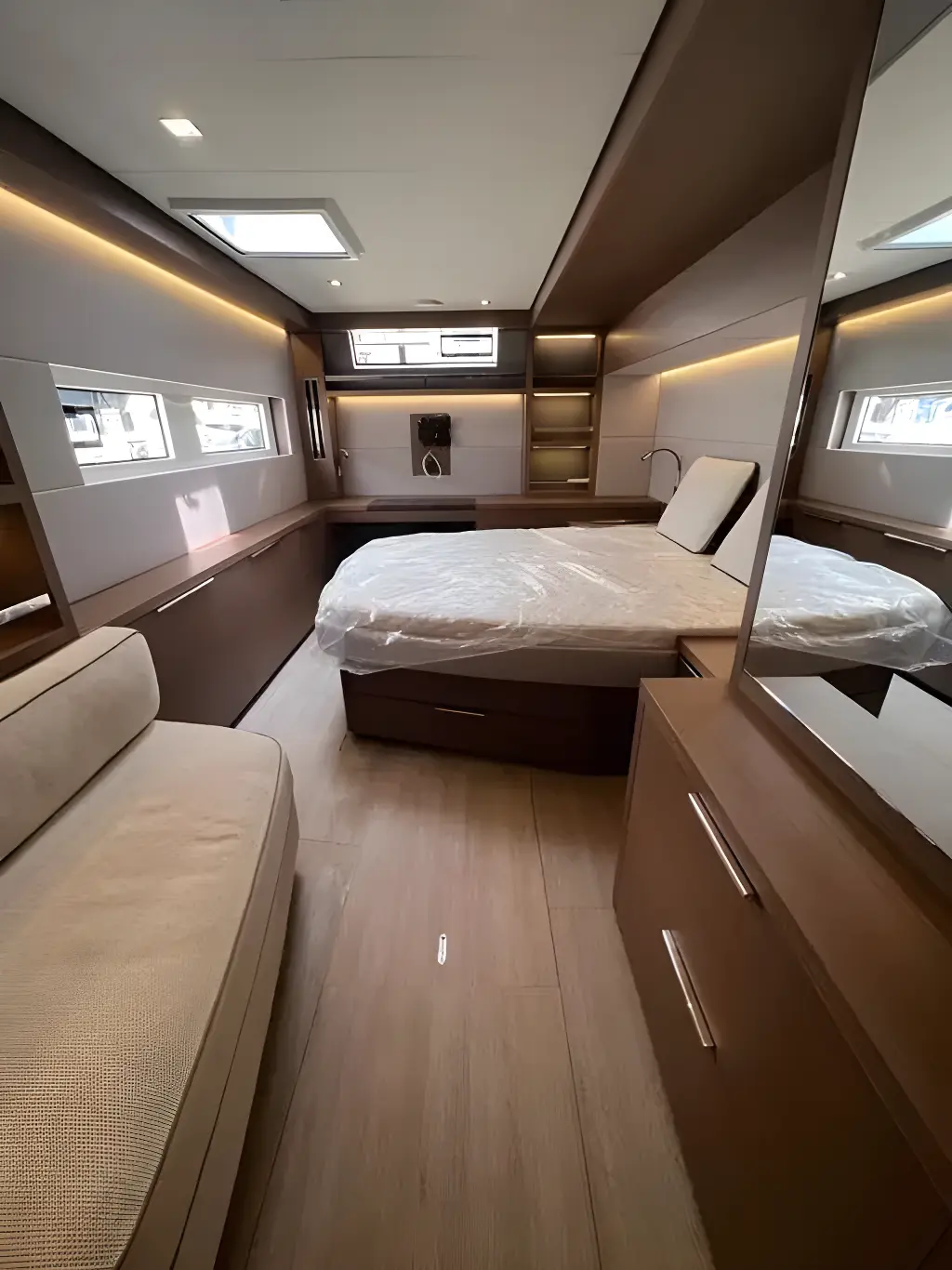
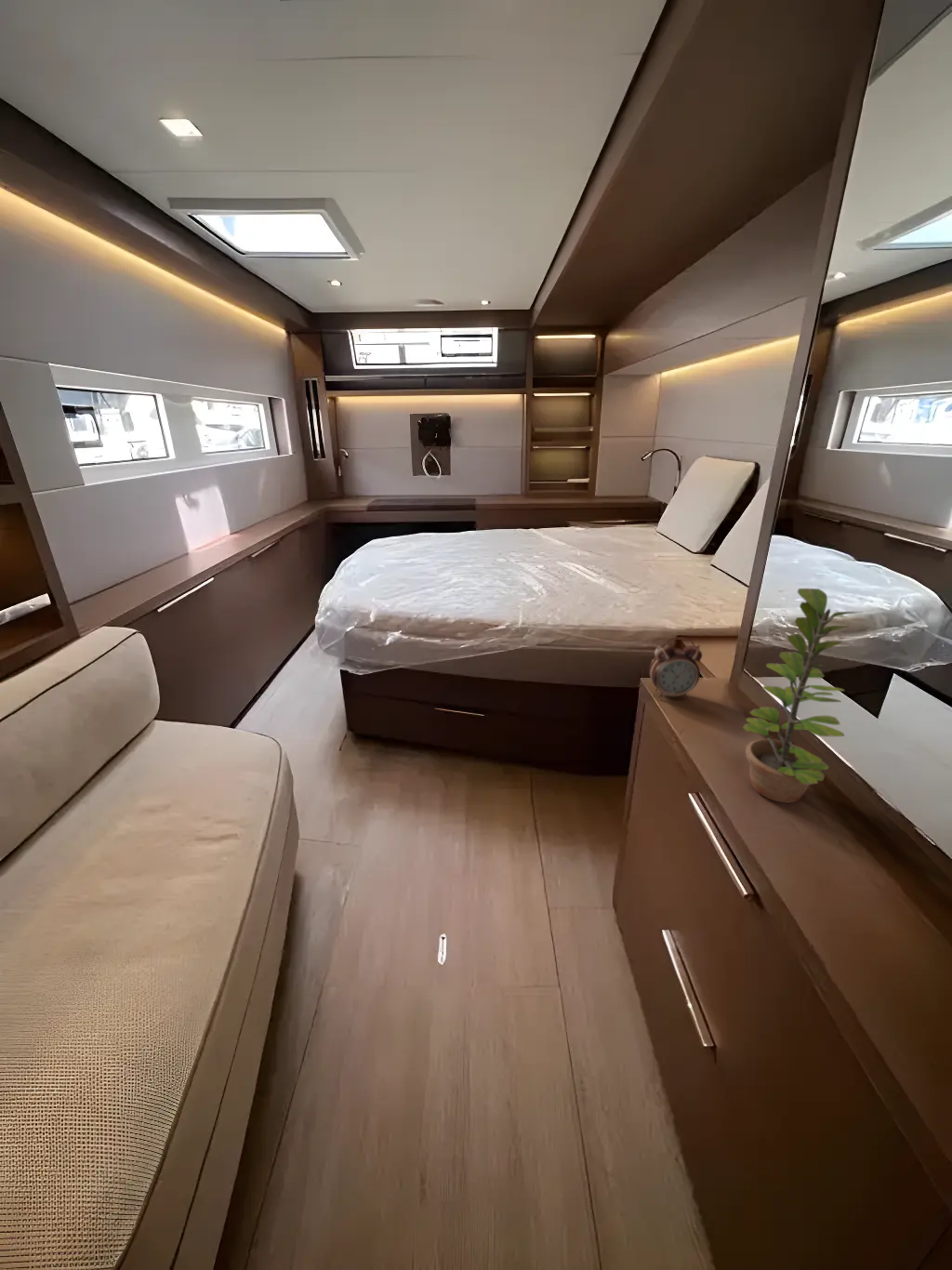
+ plant [742,588,863,803]
+ alarm clock [648,637,703,699]
